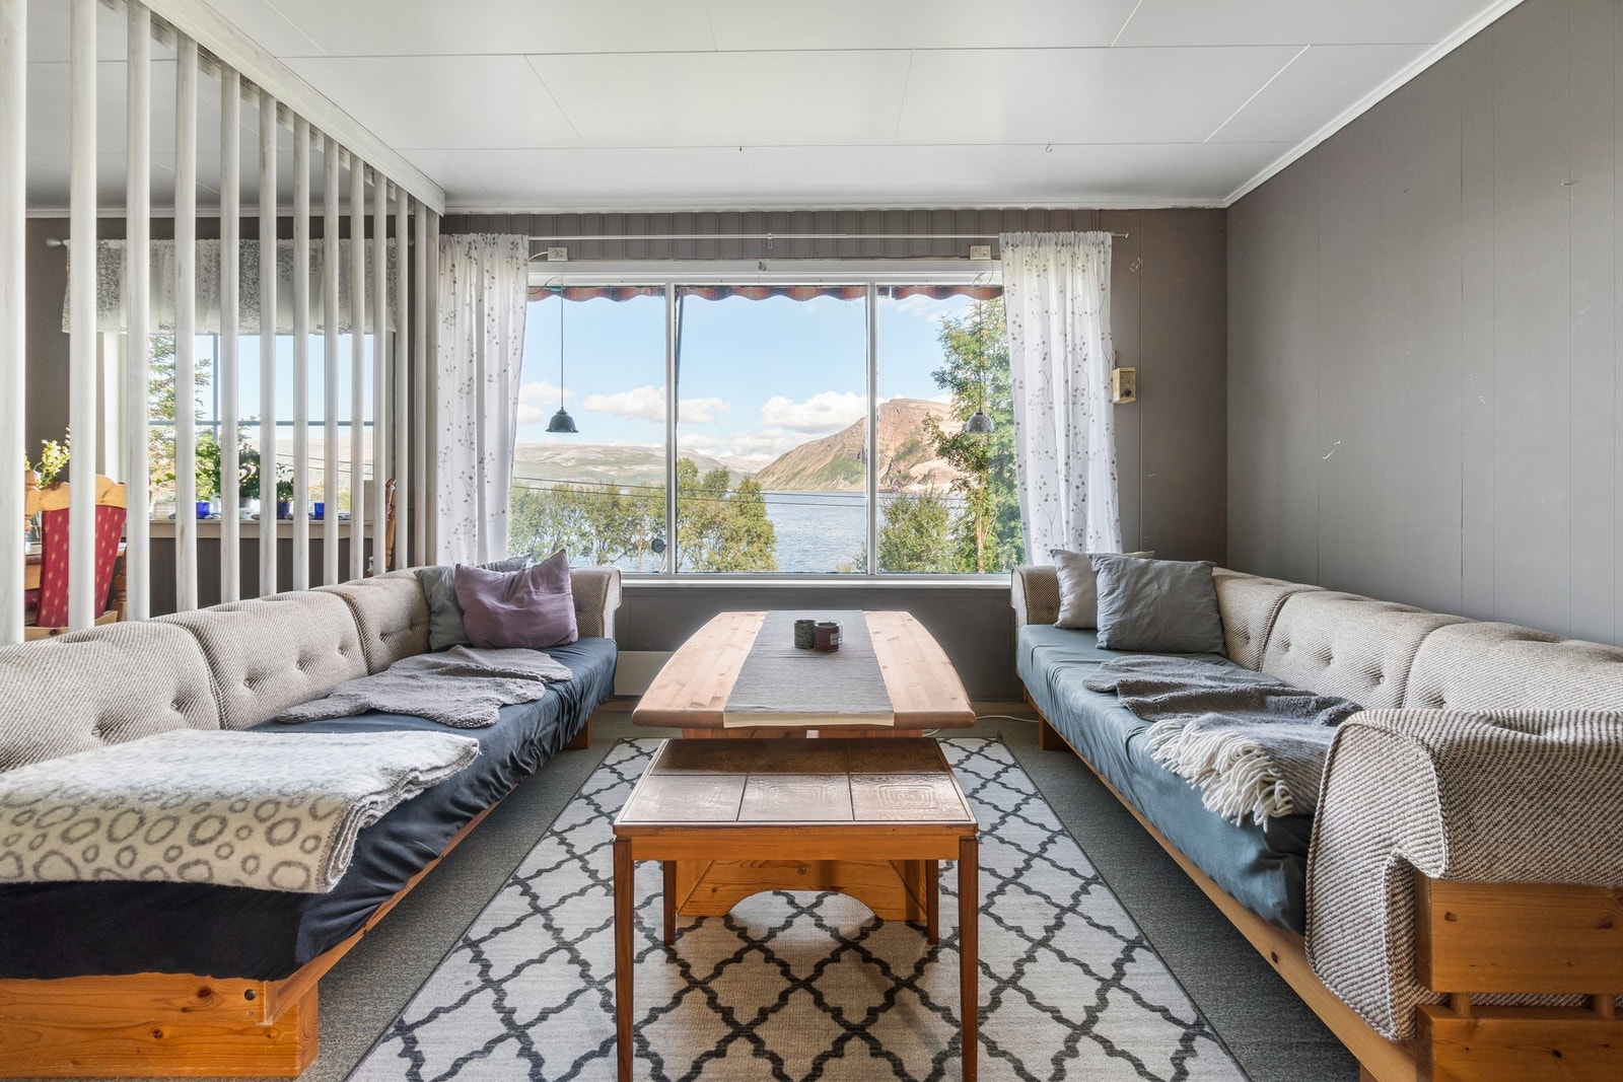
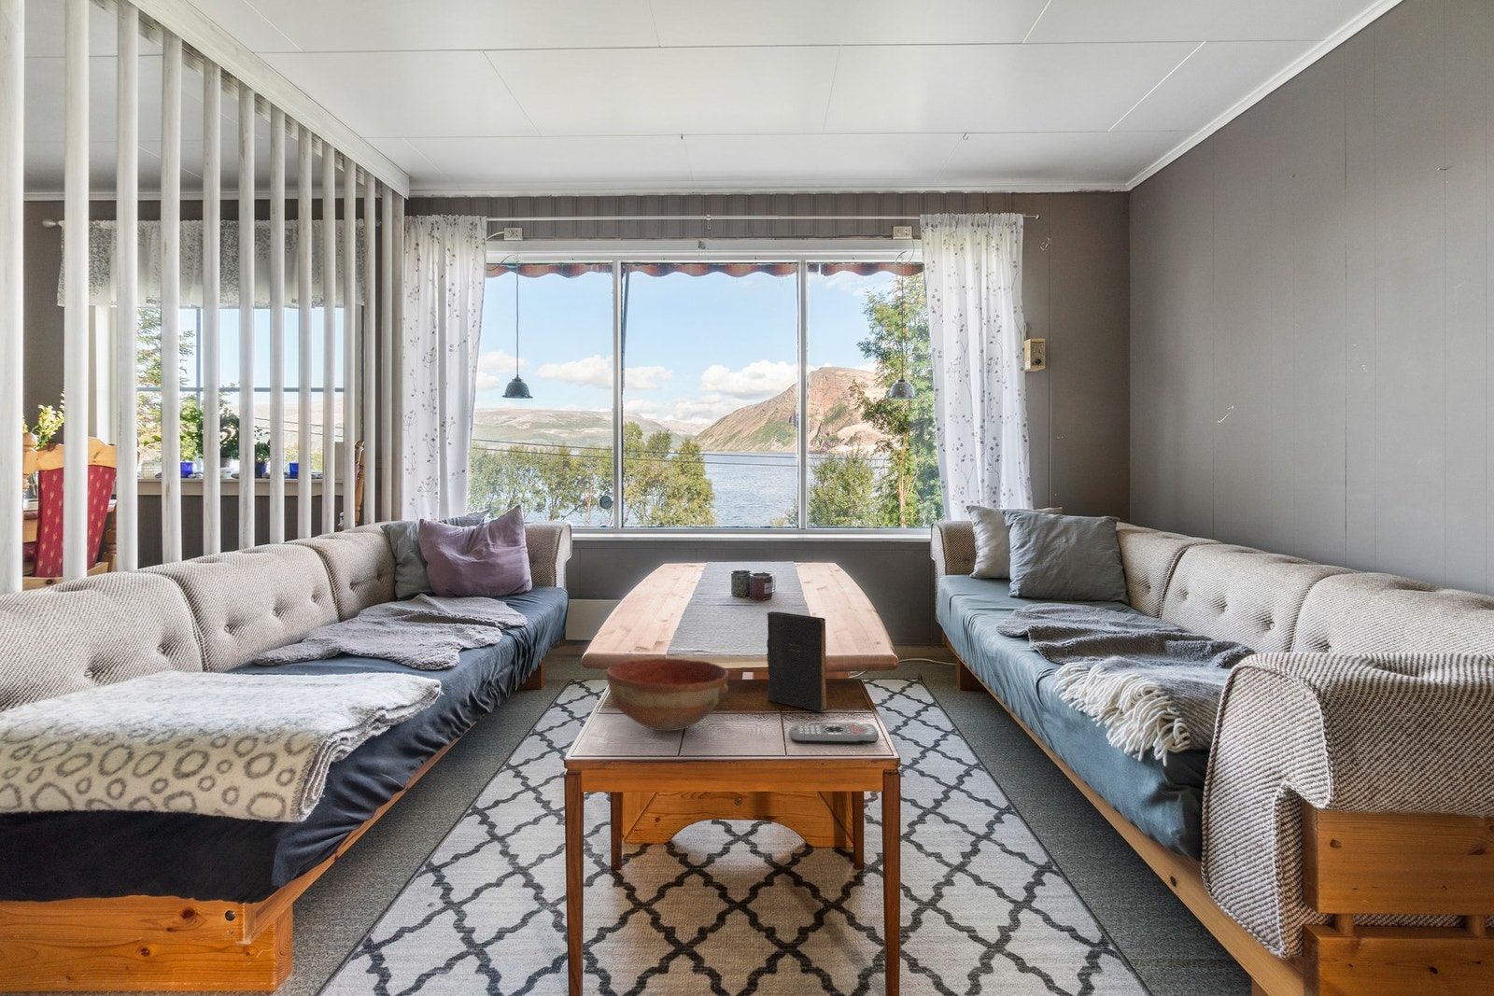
+ remote control [788,723,879,745]
+ bowl [605,657,729,731]
+ book [766,610,828,713]
